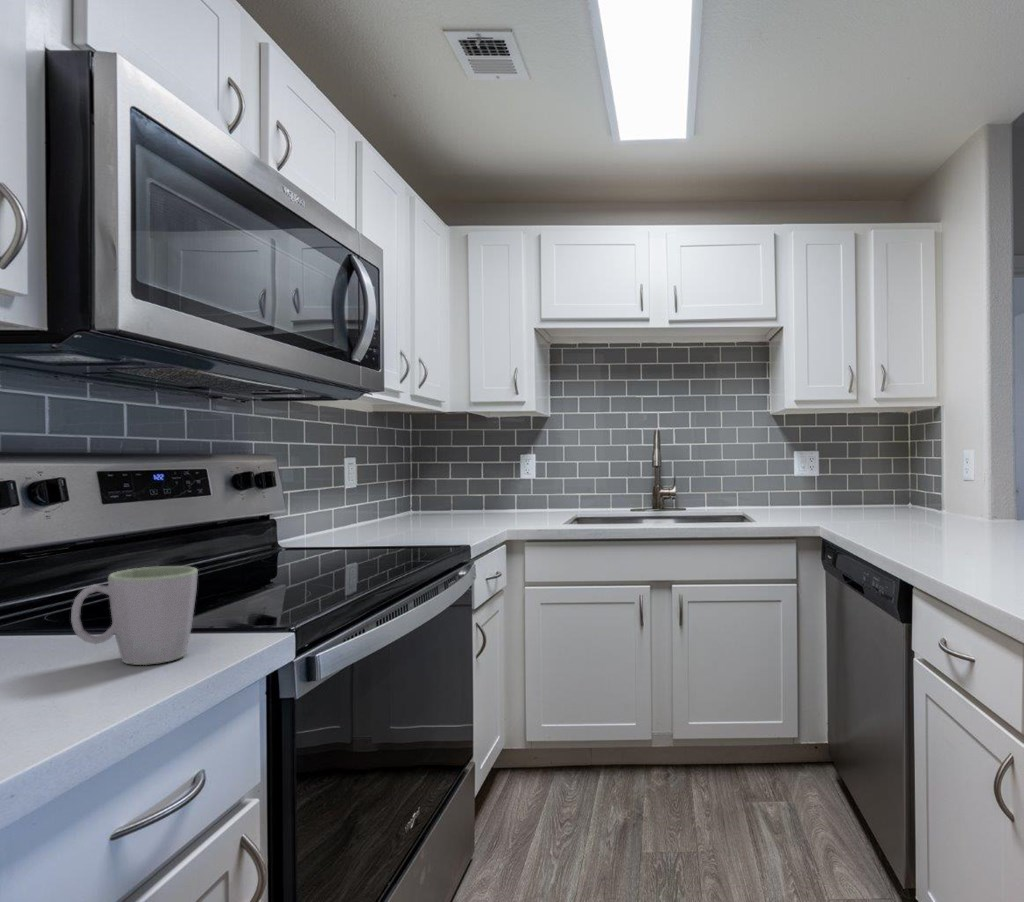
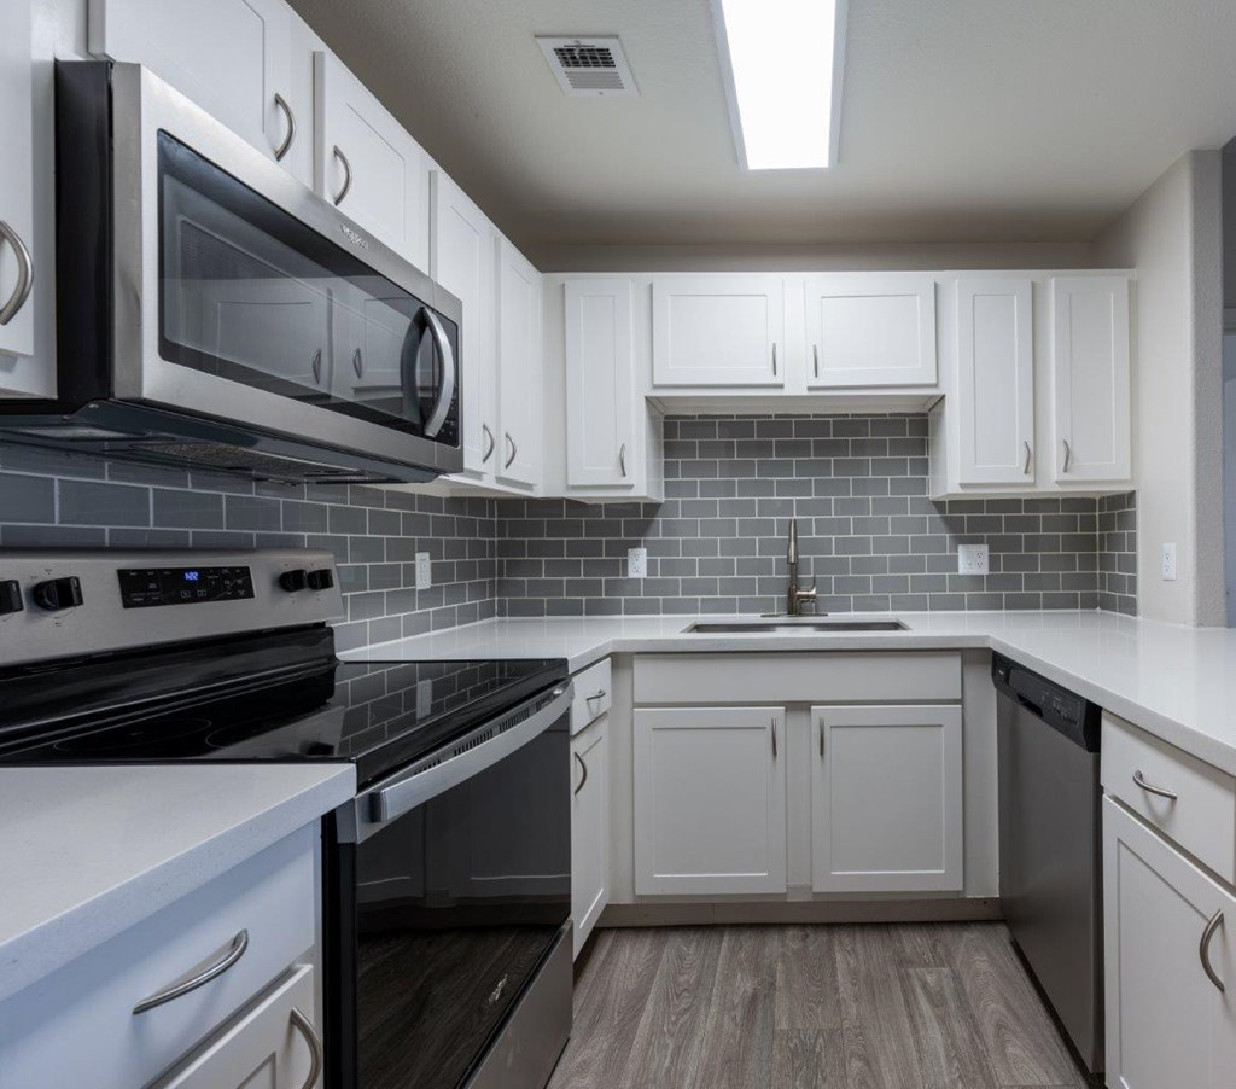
- mug [70,565,199,666]
